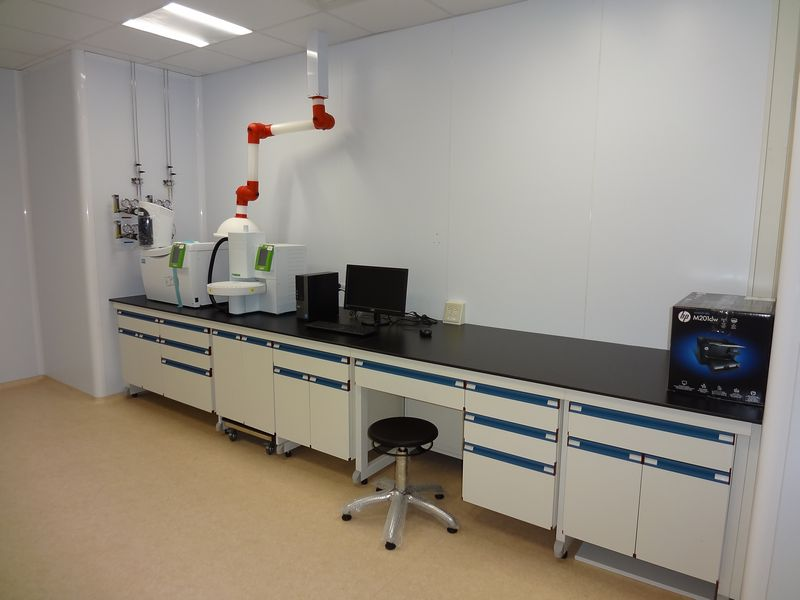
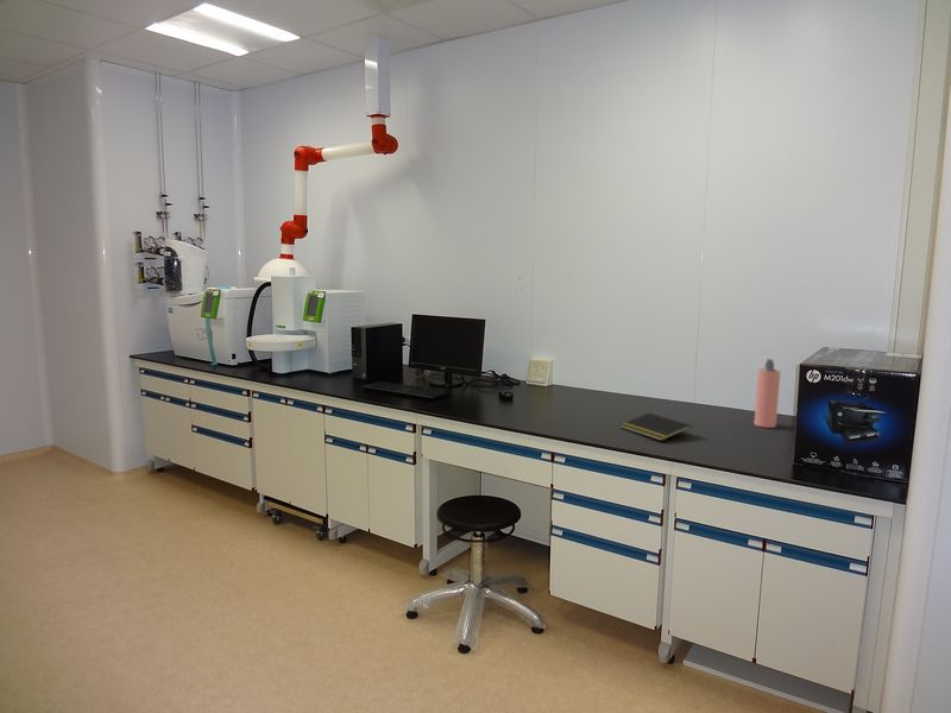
+ notepad [619,412,692,442]
+ spray bottle [752,358,782,429]
